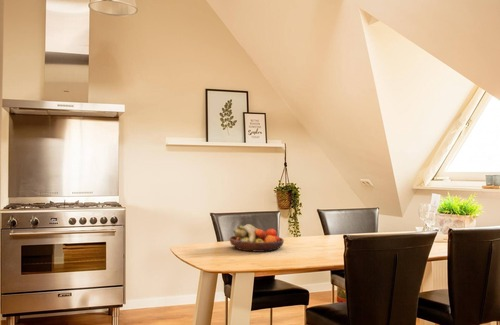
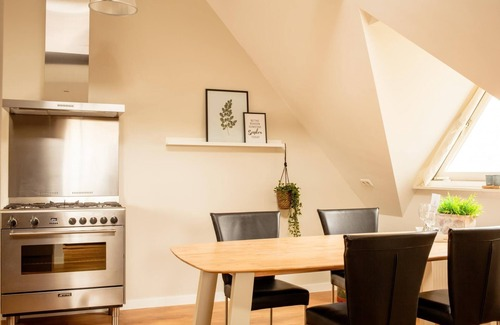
- fruit bowl [229,223,285,253]
